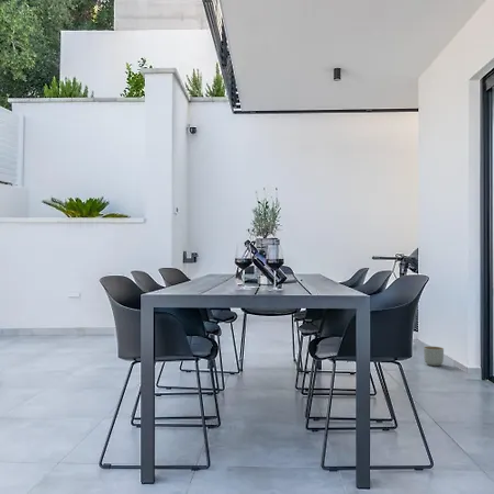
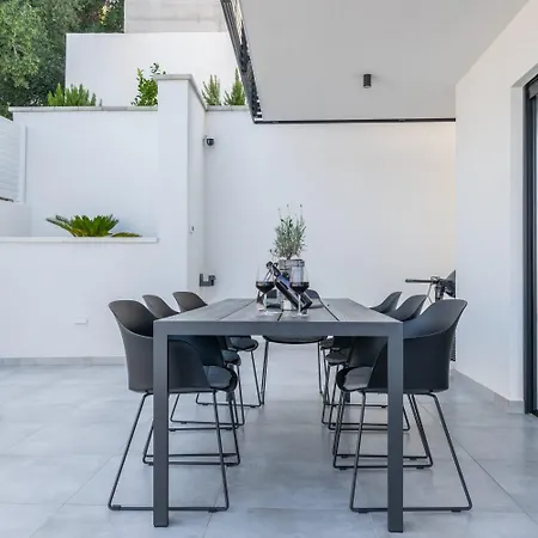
- planter [423,345,445,367]
